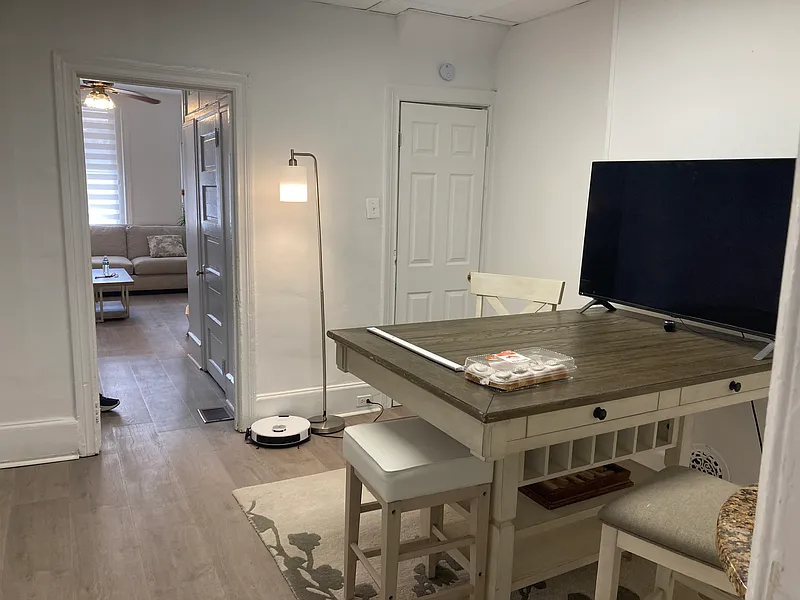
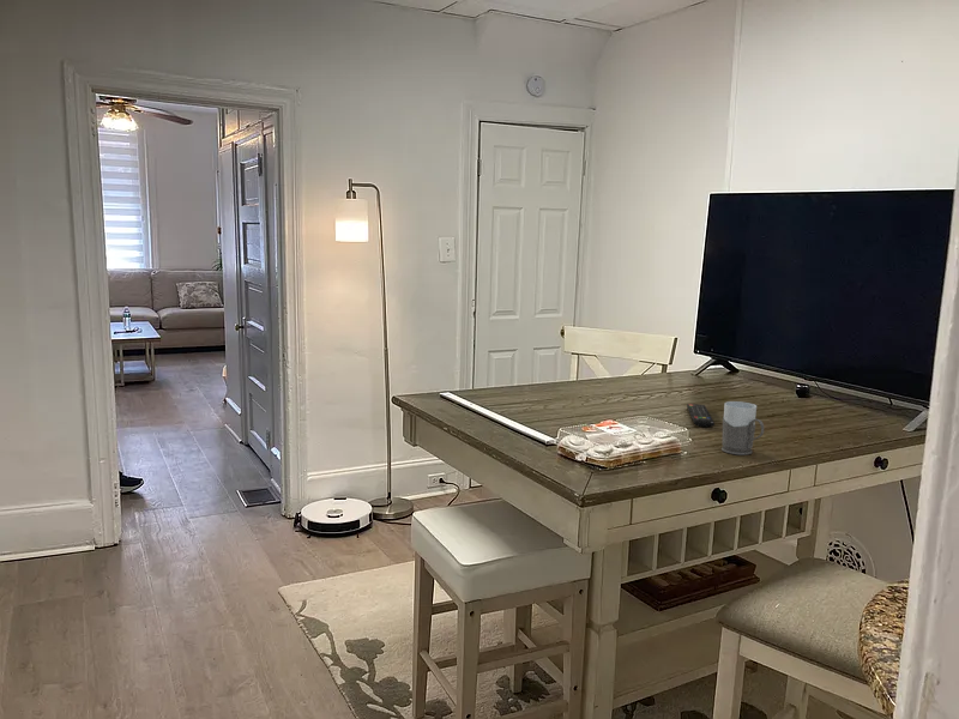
+ mug [720,400,765,457]
+ remote control [686,403,716,428]
